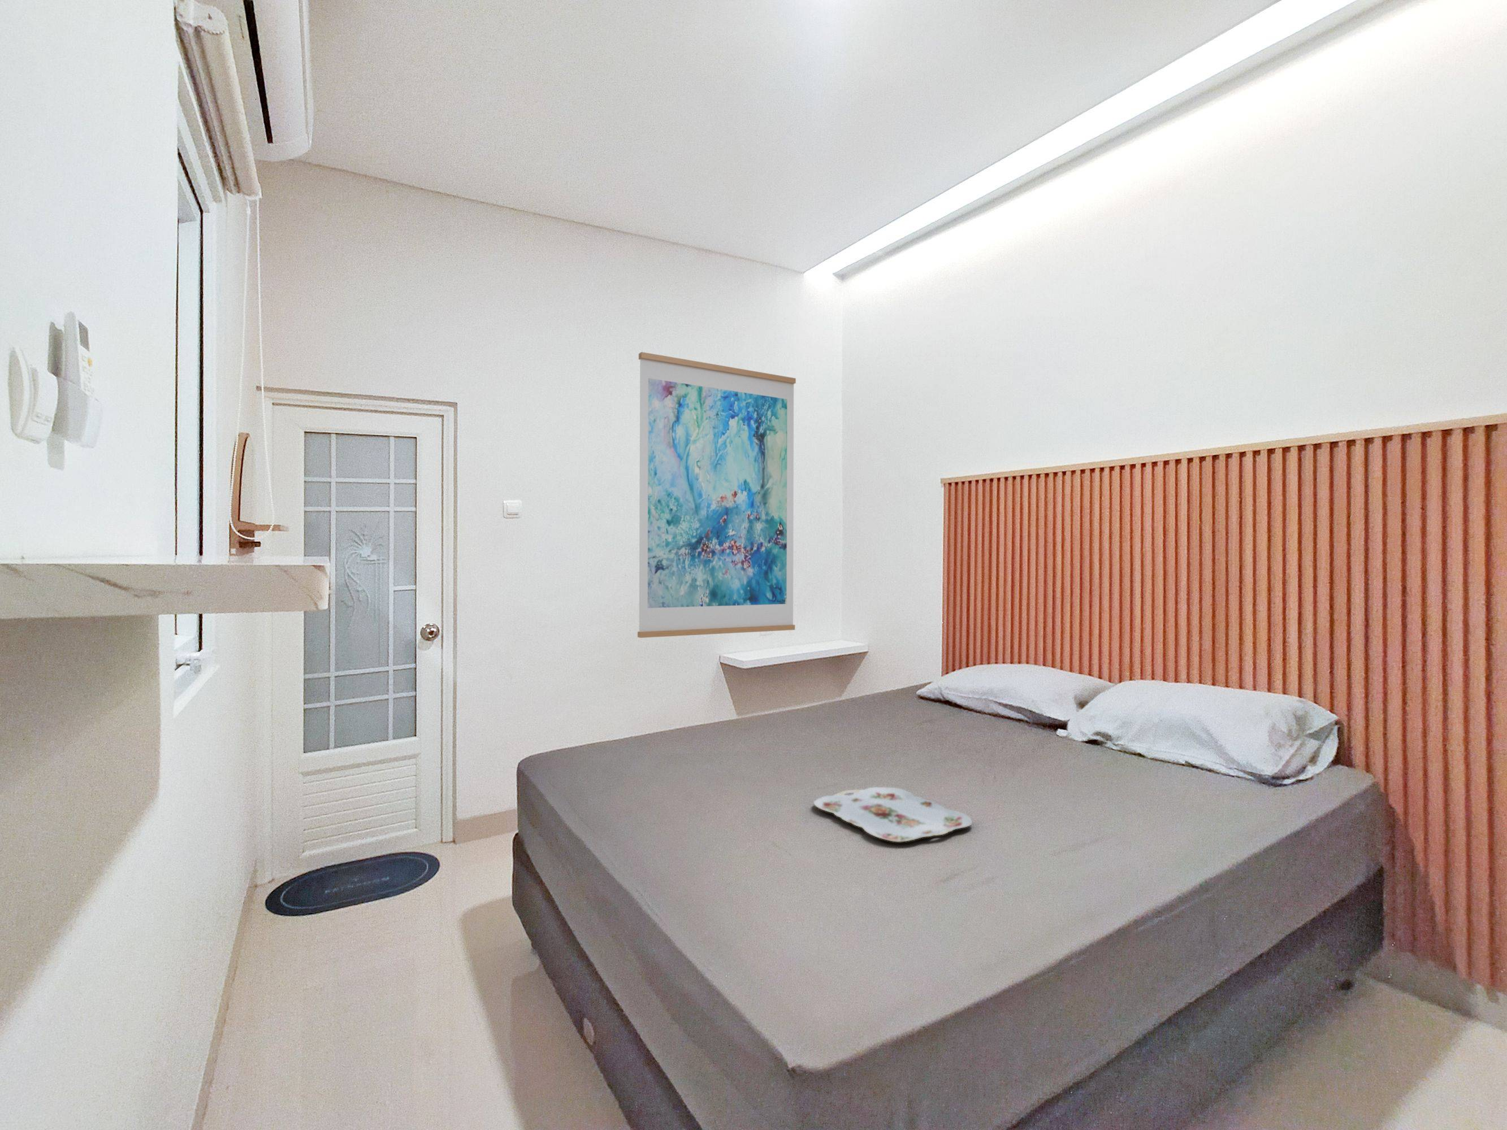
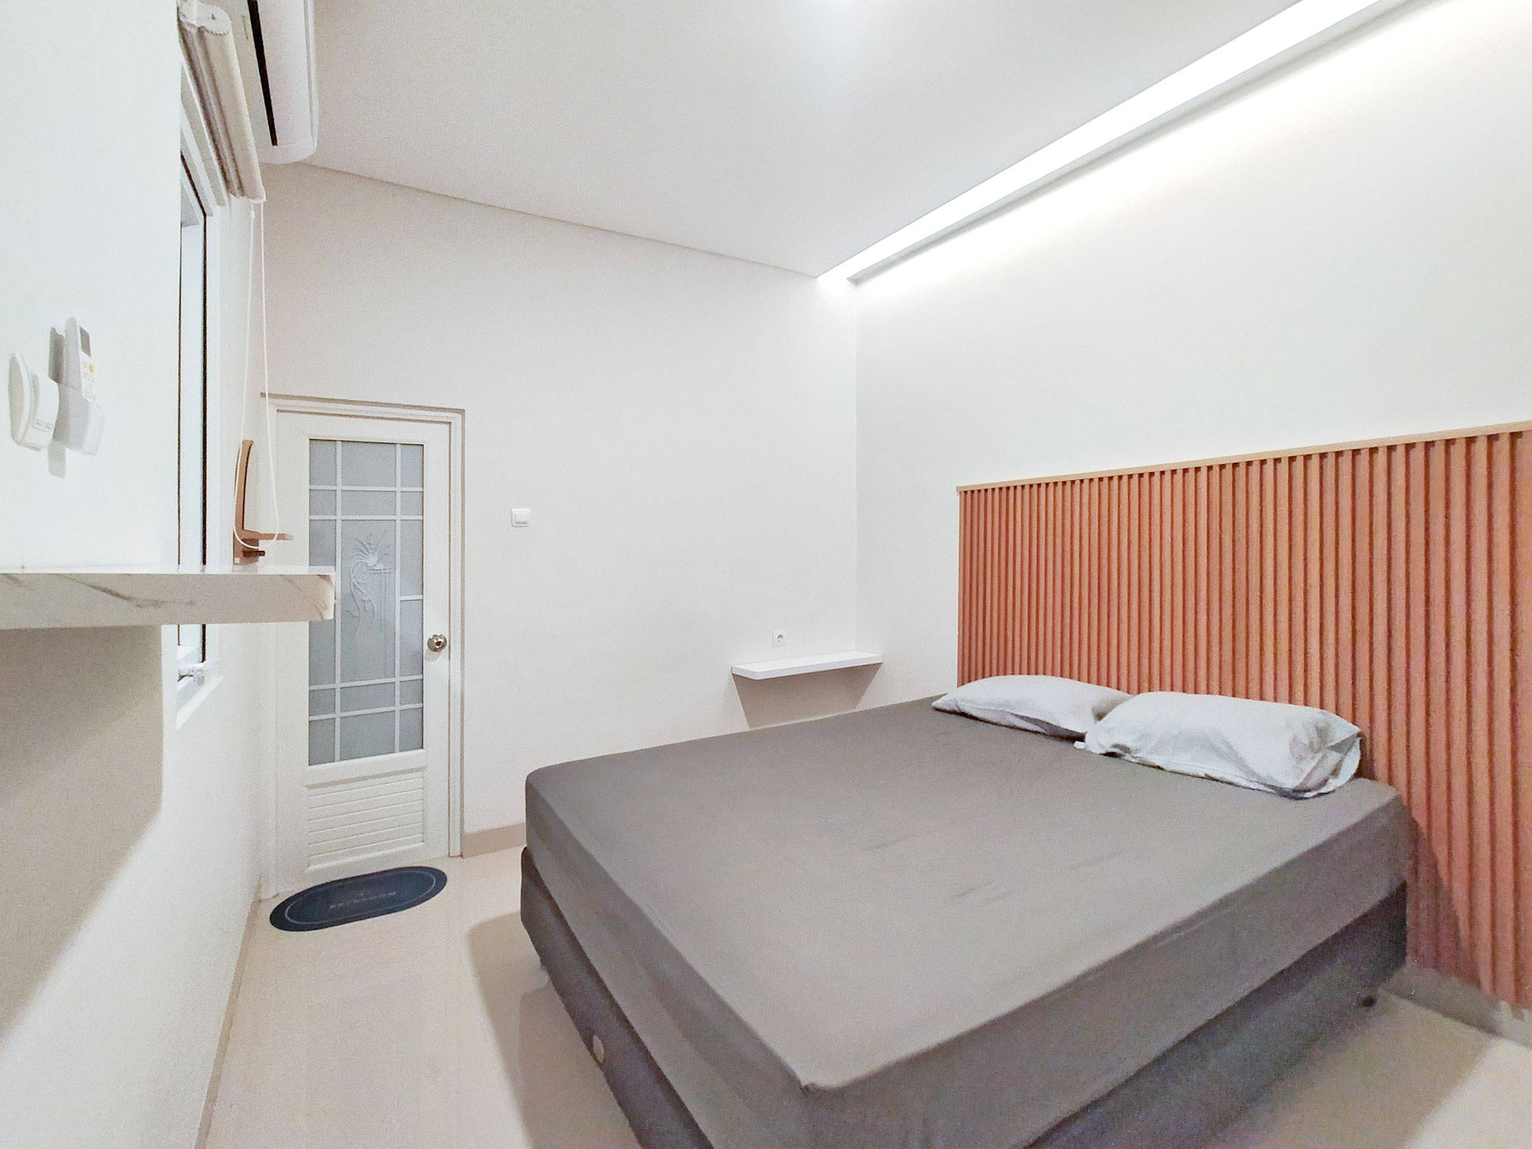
- wall art [637,351,797,639]
- serving tray [813,787,973,843]
